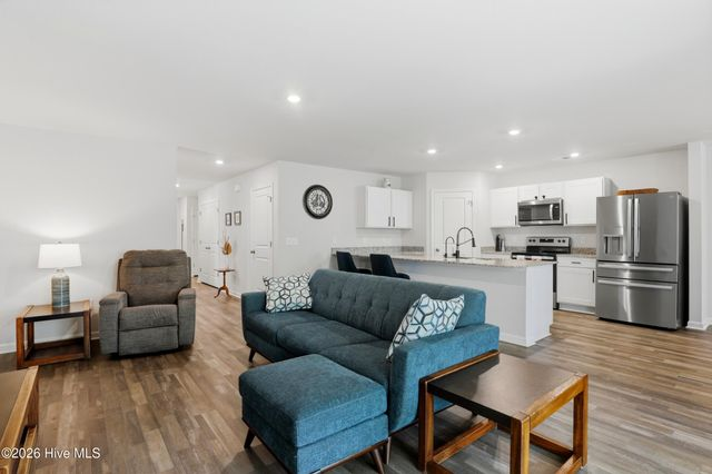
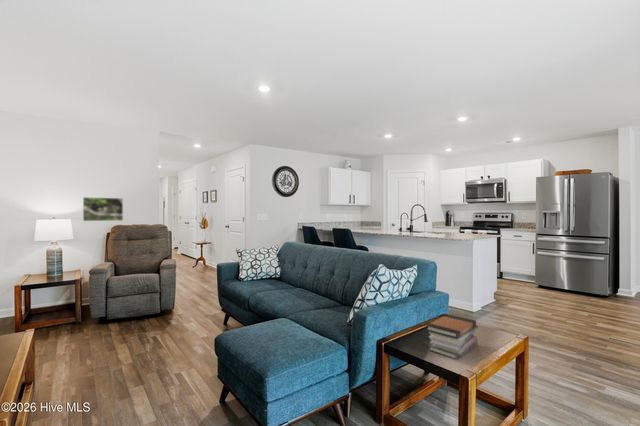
+ book stack [425,313,479,361]
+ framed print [82,196,124,222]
